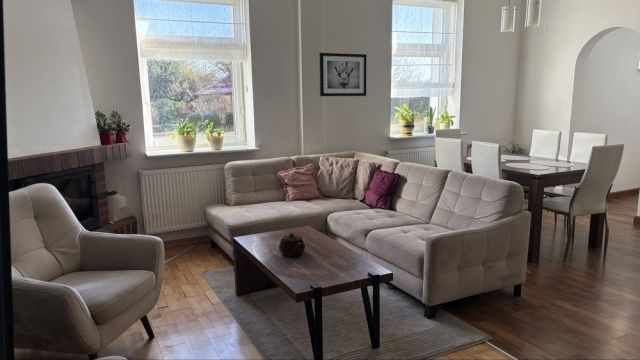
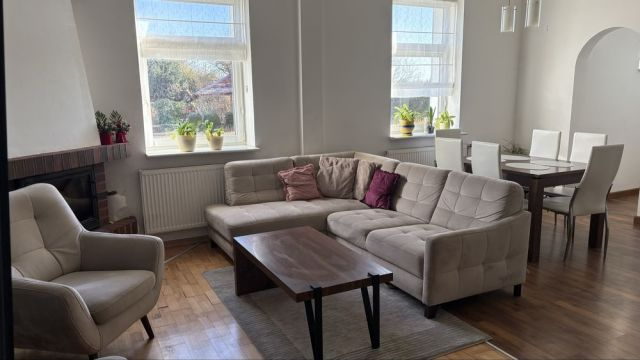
- wall art [319,52,367,97]
- teapot [278,233,306,257]
